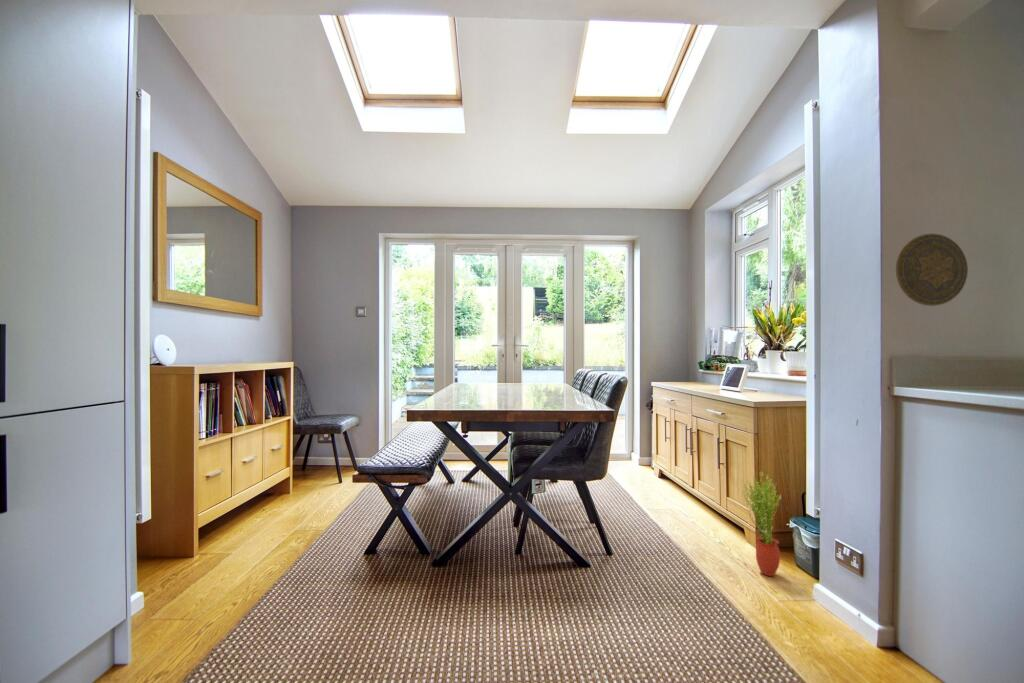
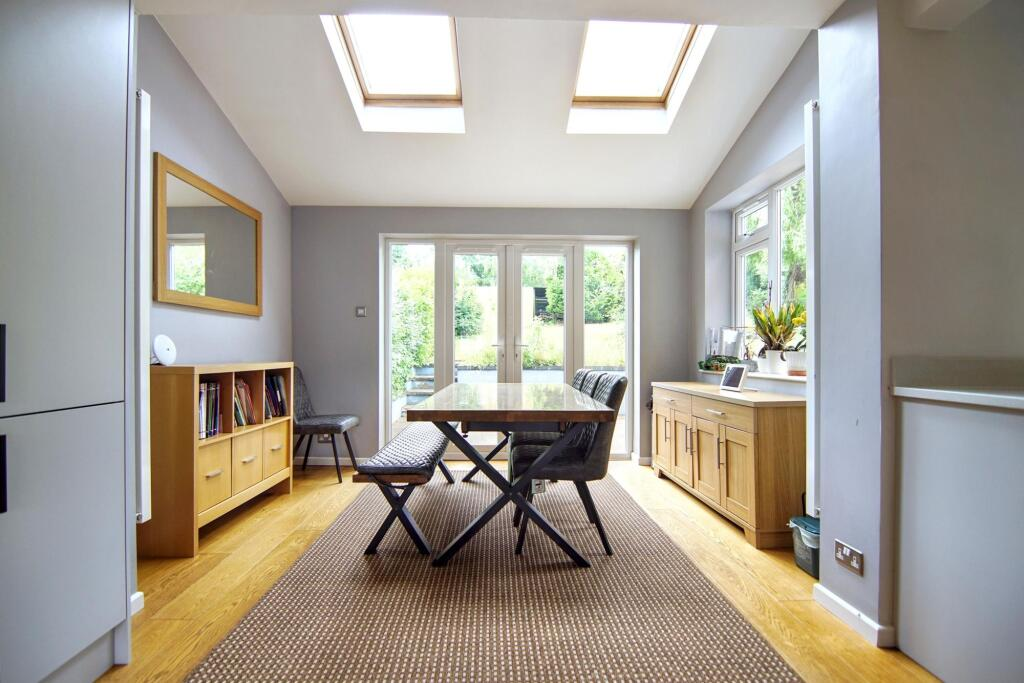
- potted plant [742,471,783,577]
- decorative plate [895,233,969,307]
